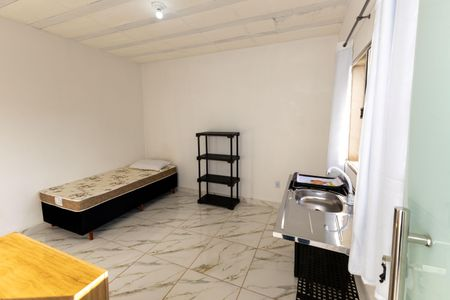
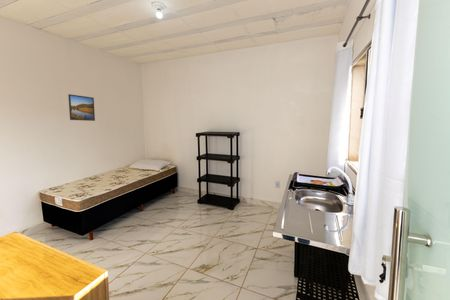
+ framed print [67,93,96,122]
